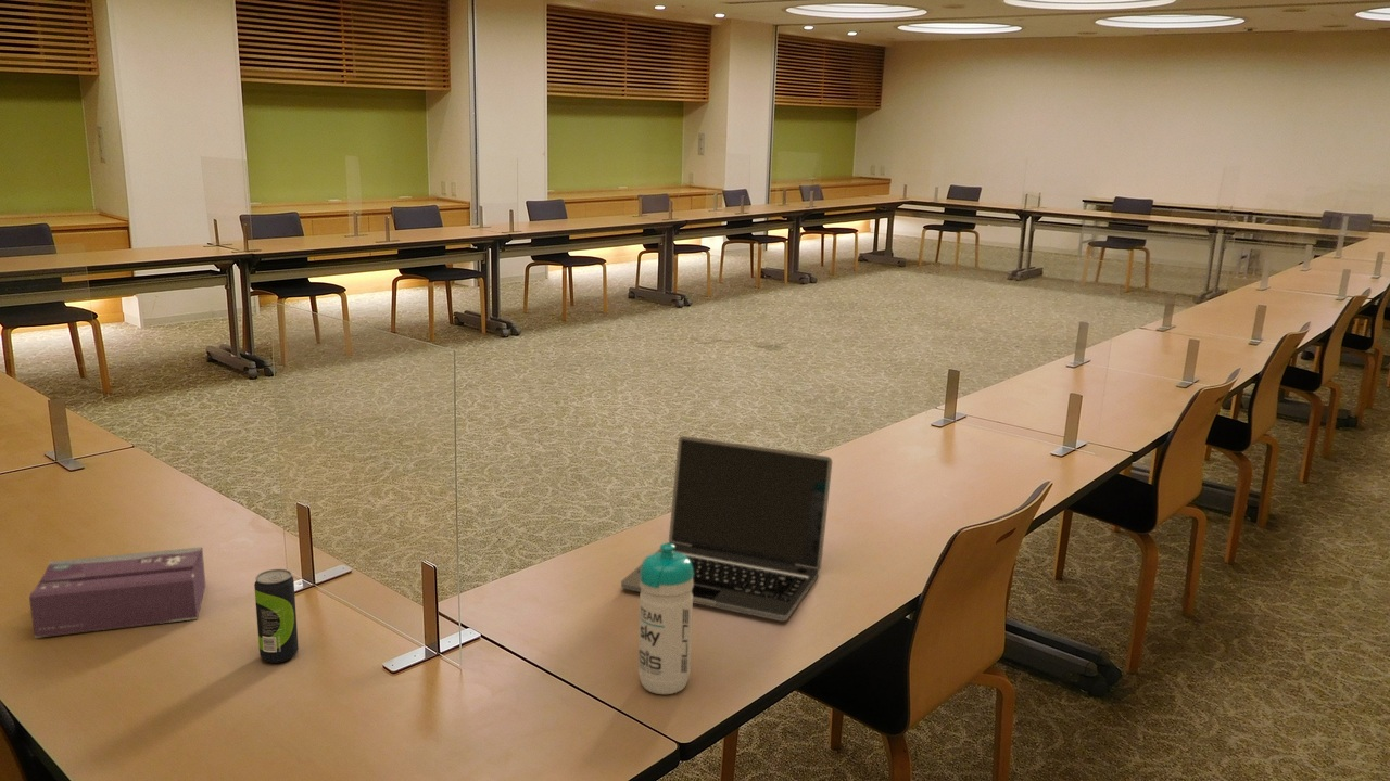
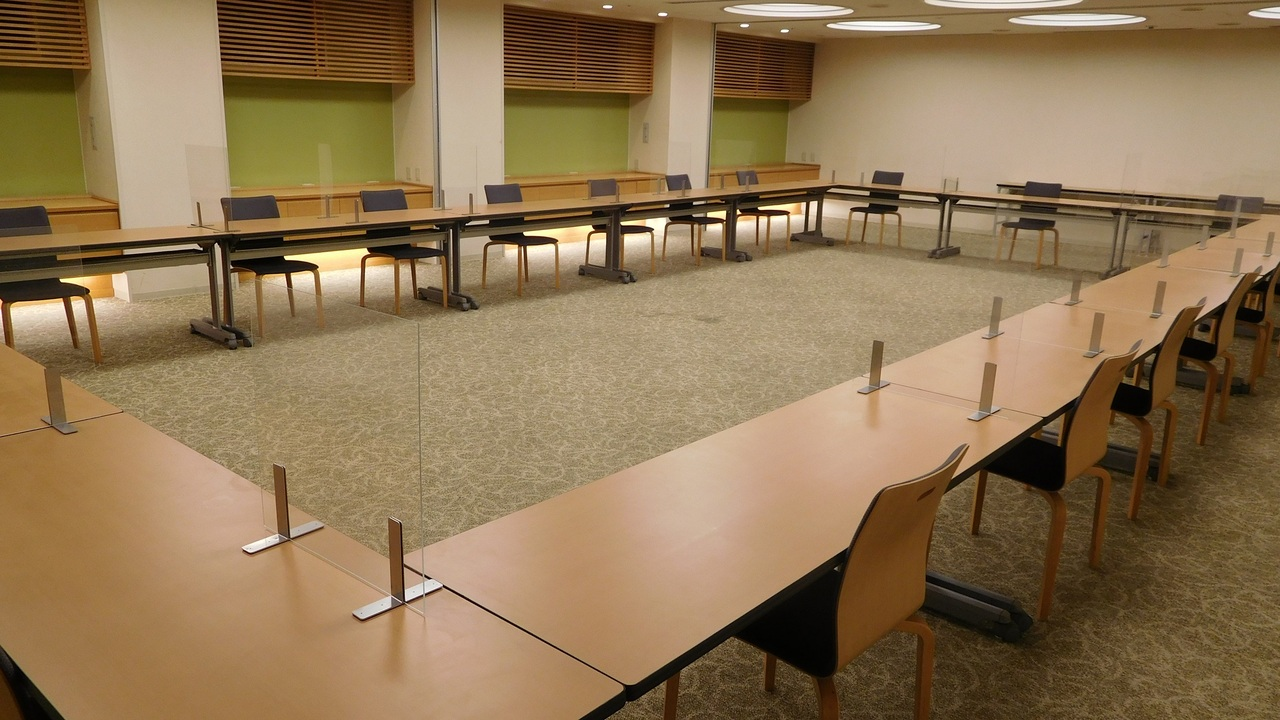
- water bottle [637,542,694,695]
- laptop [620,435,833,623]
- tissue box [28,546,206,639]
- beverage can [253,568,300,664]
